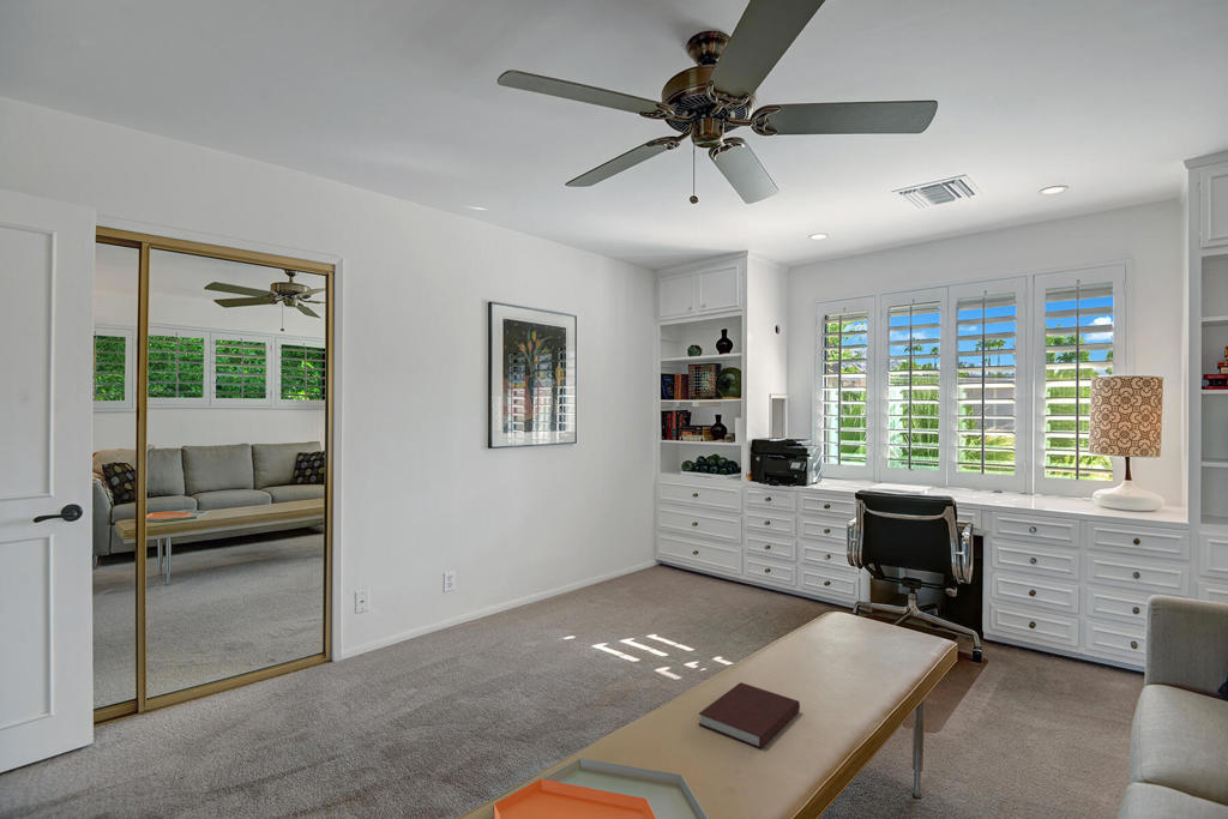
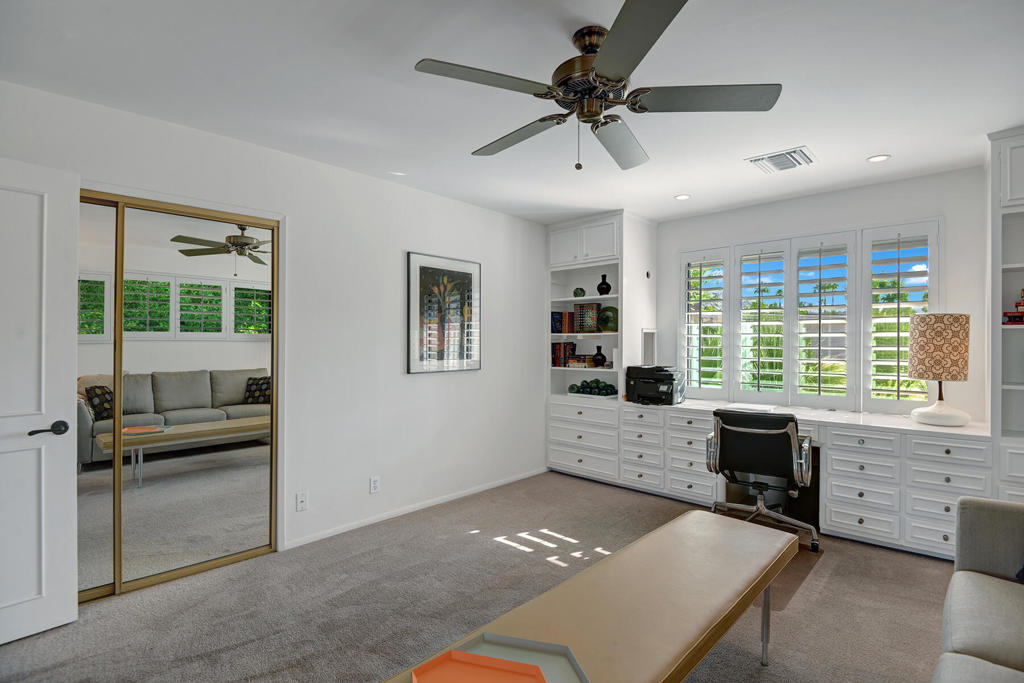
- notebook [698,681,801,749]
